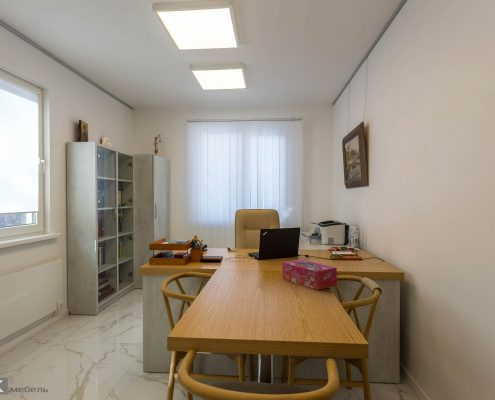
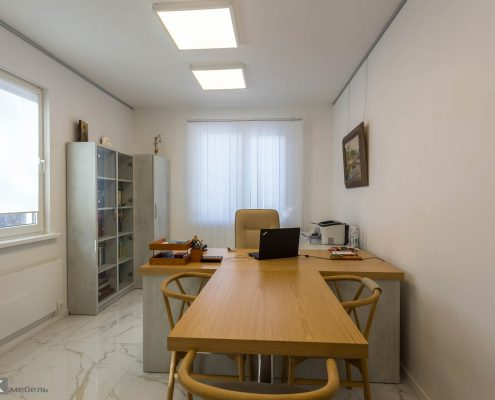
- tissue box [281,258,338,291]
